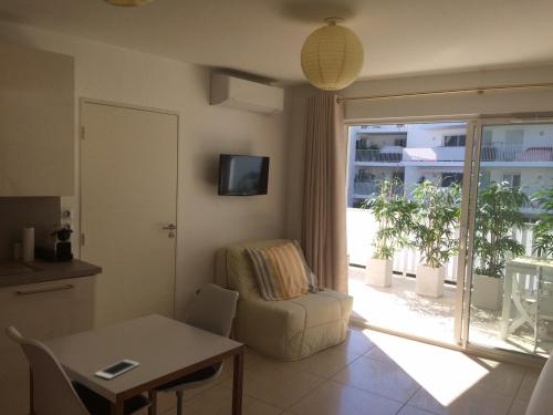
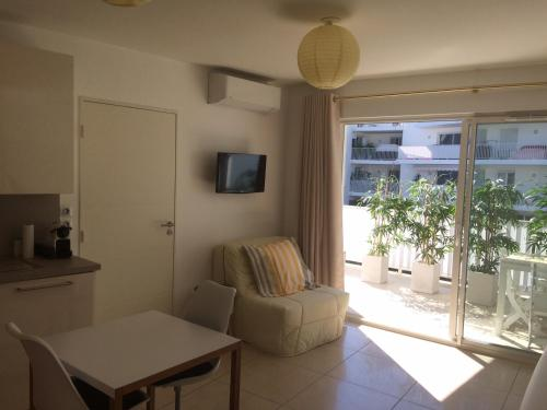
- cell phone [94,359,140,380]
